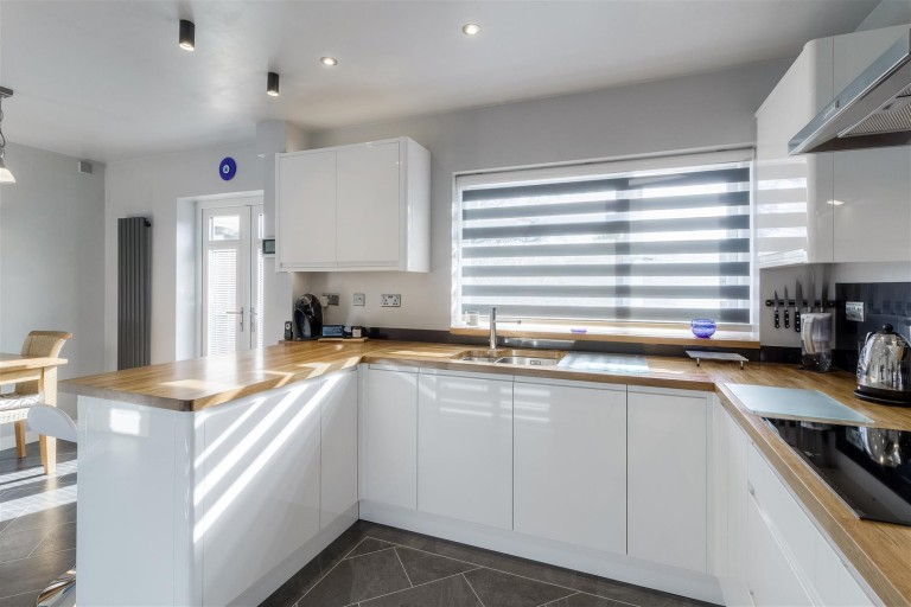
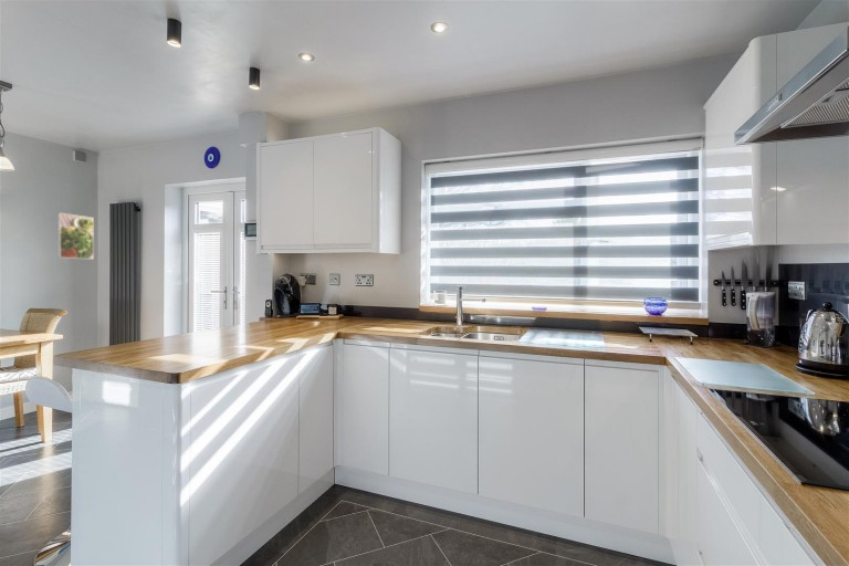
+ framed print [56,211,95,260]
